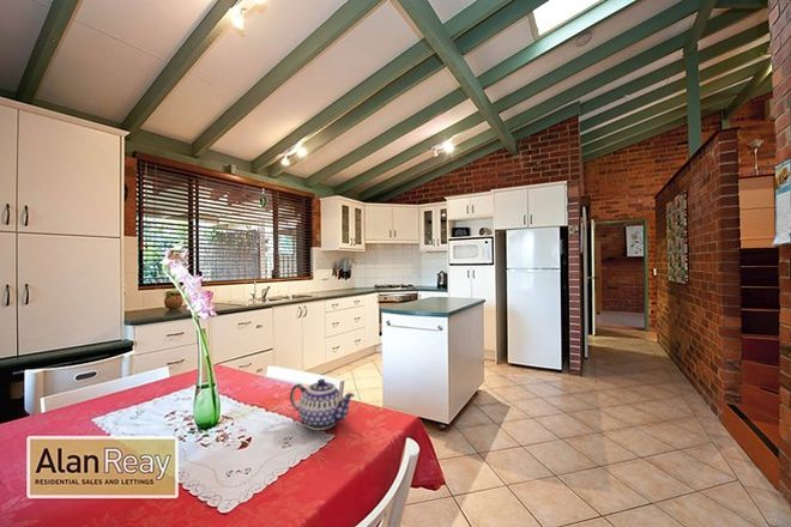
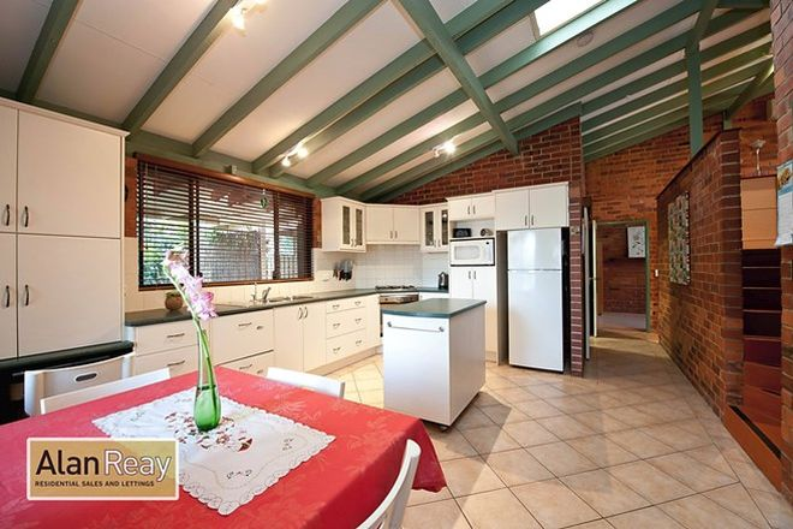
- teapot [289,377,356,431]
